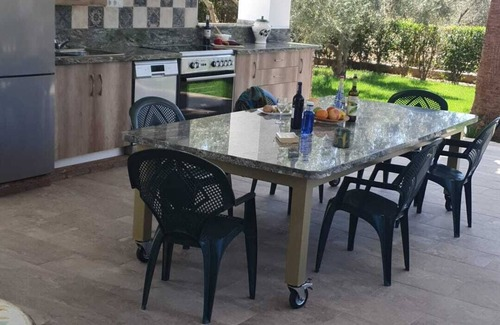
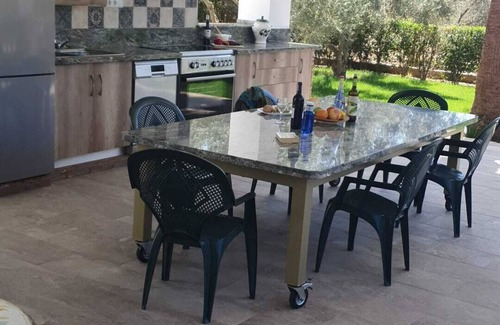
- cup [332,128,352,149]
